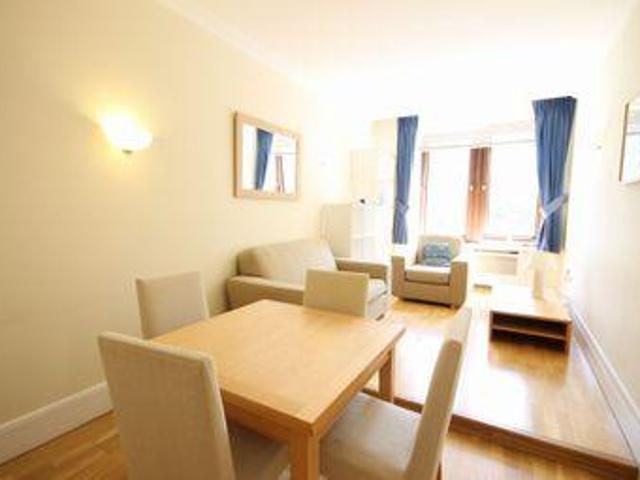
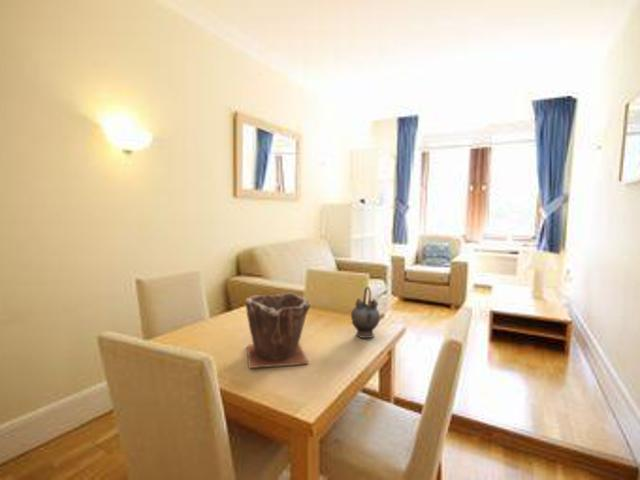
+ teapot [350,286,381,339]
+ plant pot [244,292,312,369]
